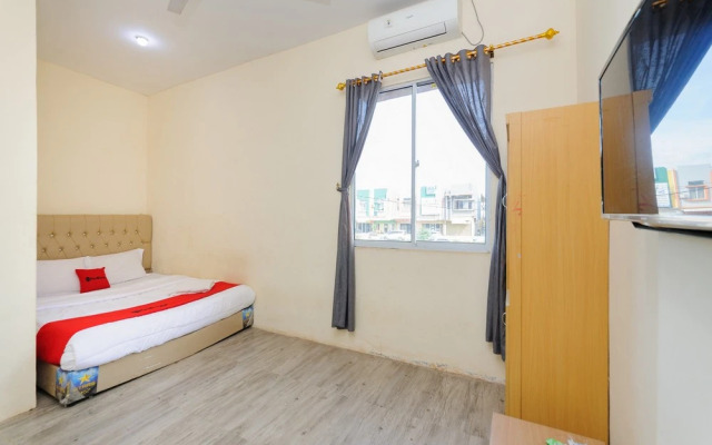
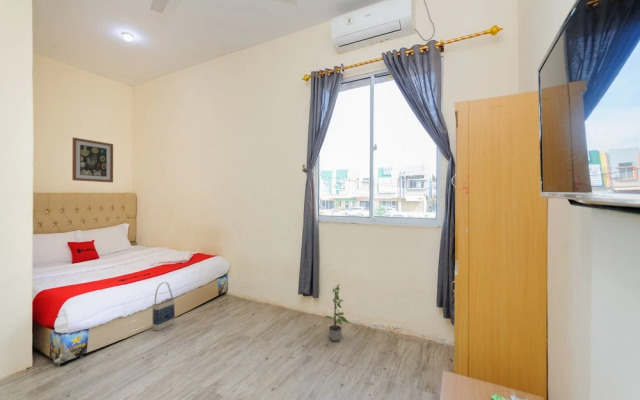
+ bag [152,281,176,332]
+ potted plant [324,282,349,342]
+ wall art [71,136,114,183]
